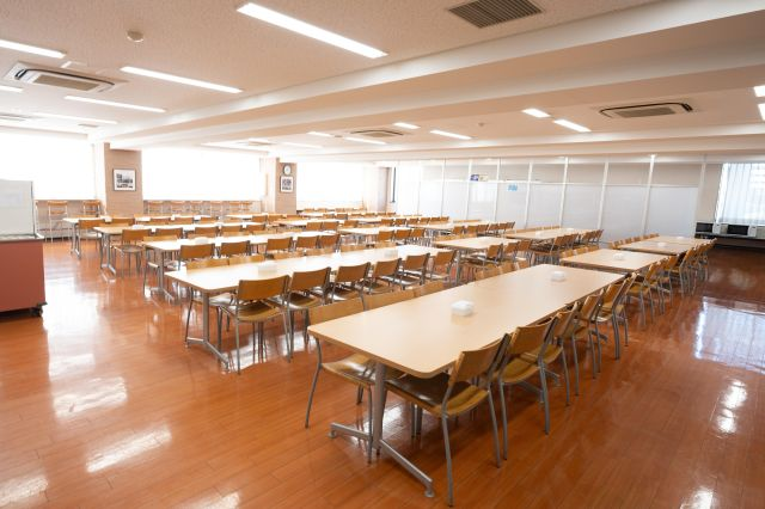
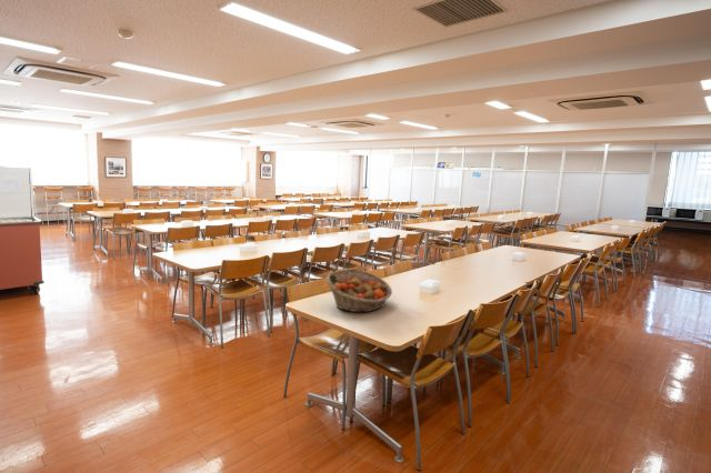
+ fruit basket [326,268,393,313]
